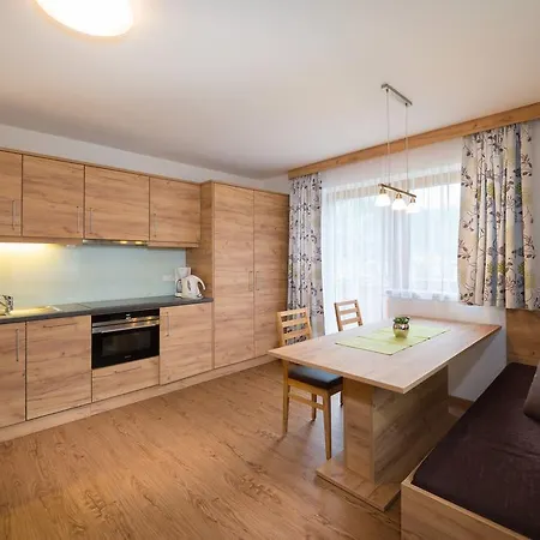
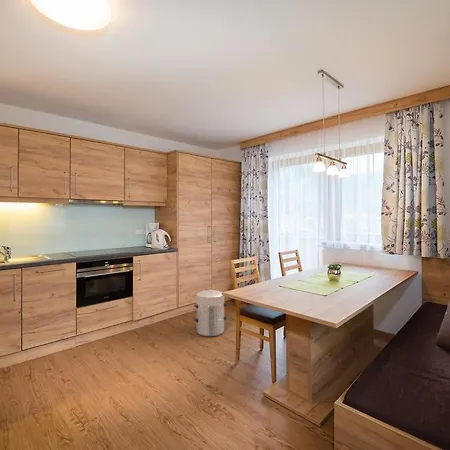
+ waste bin [193,287,228,337]
